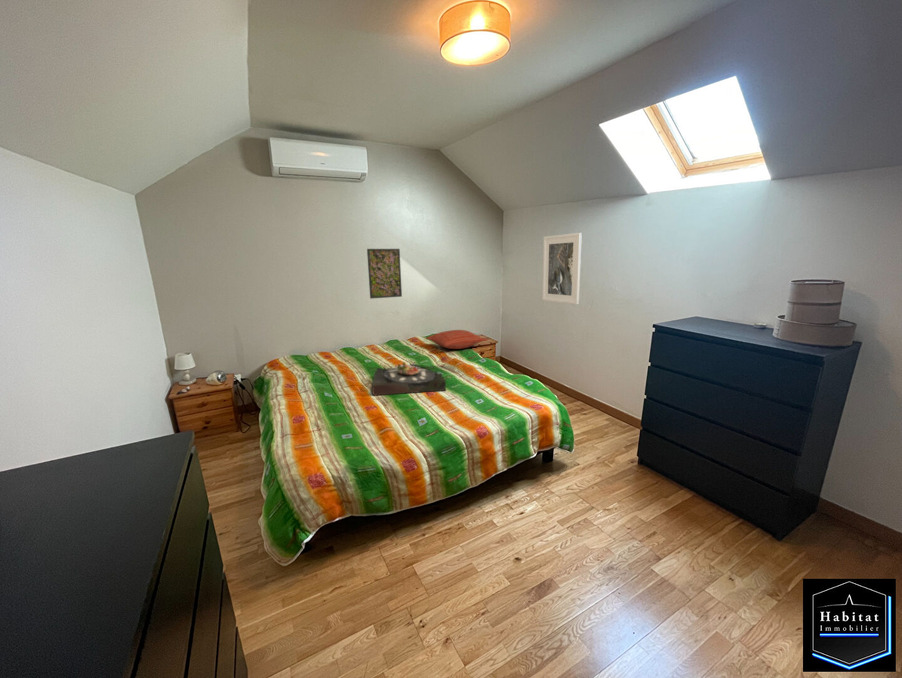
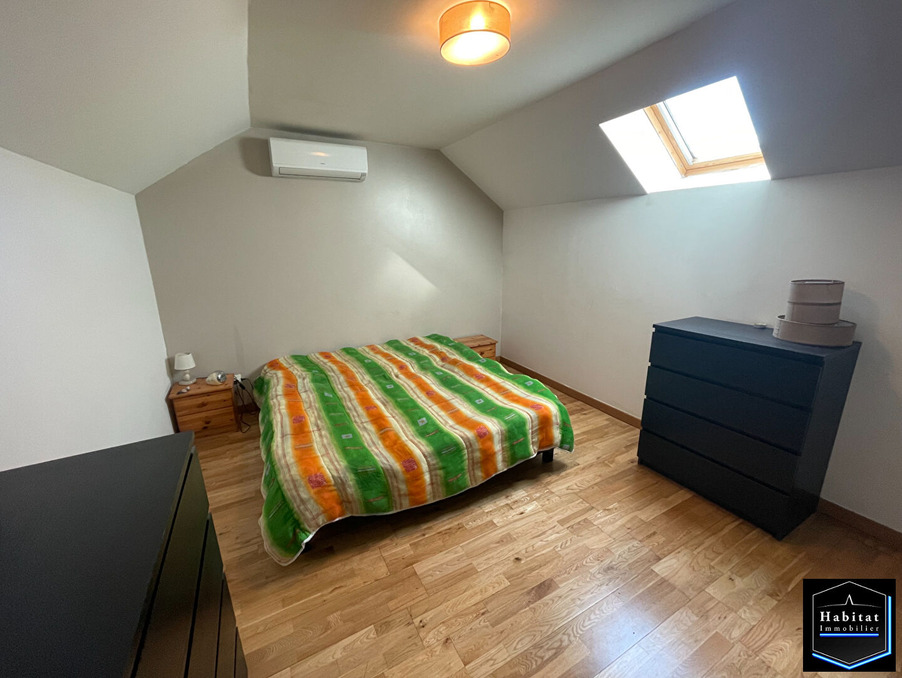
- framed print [366,248,403,300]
- pillow [425,329,488,350]
- serving tray [371,361,447,397]
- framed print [541,232,583,305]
